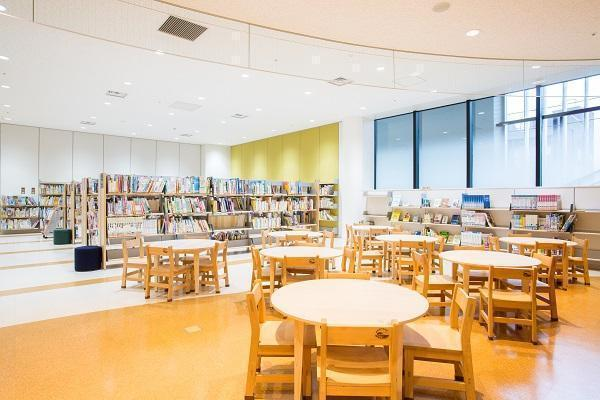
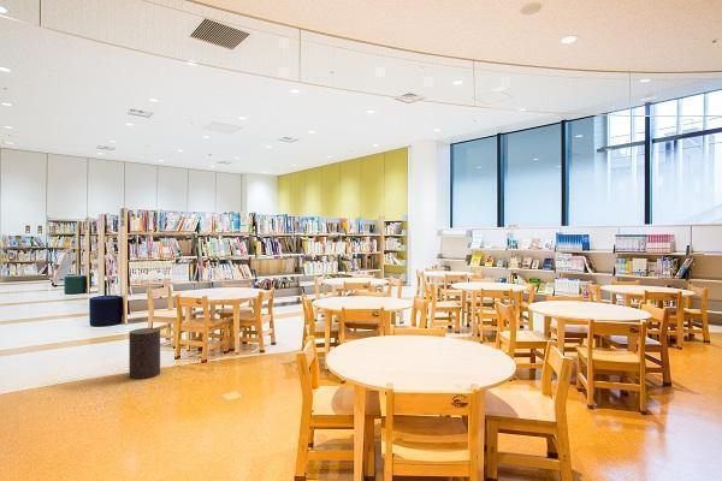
+ stool [128,327,161,380]
